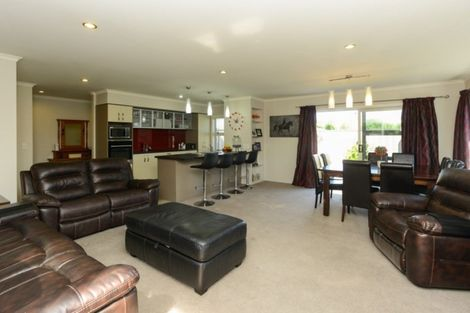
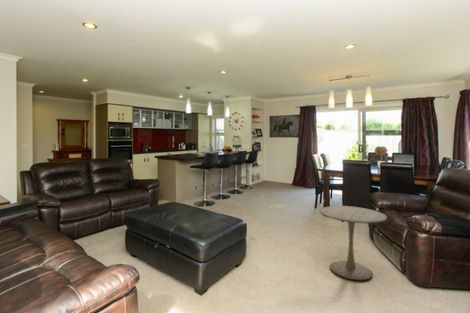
+ side table [319,205,388,281]
